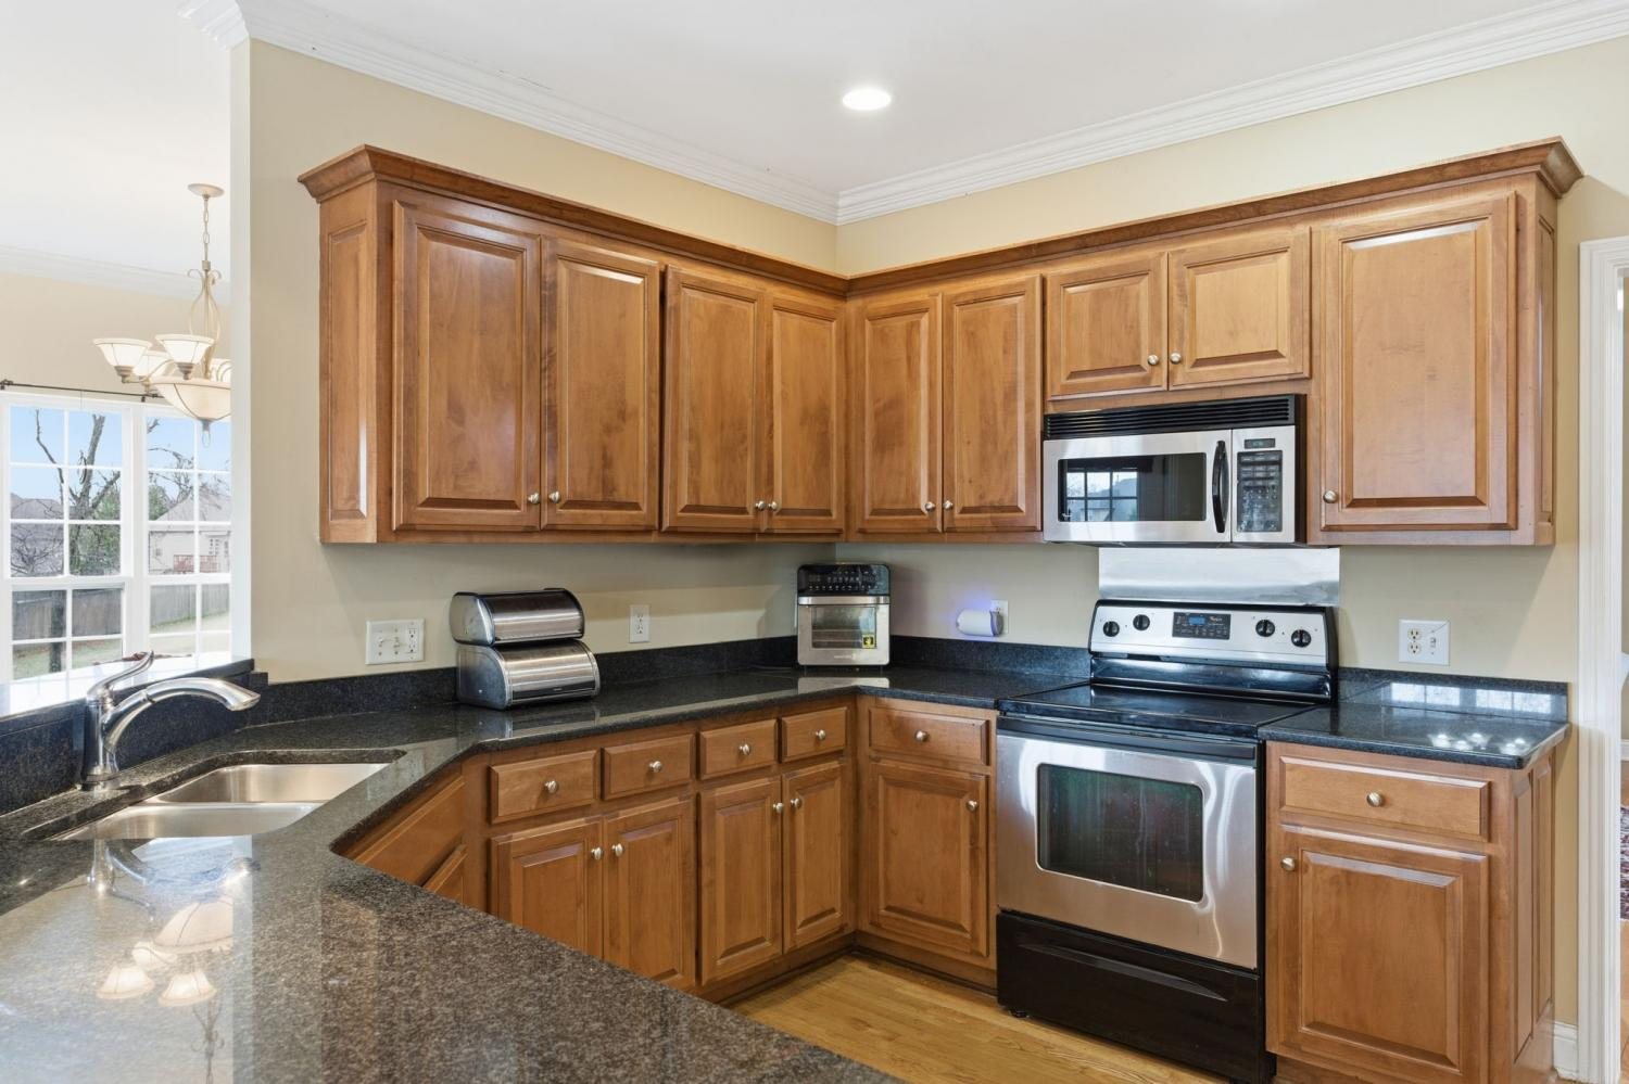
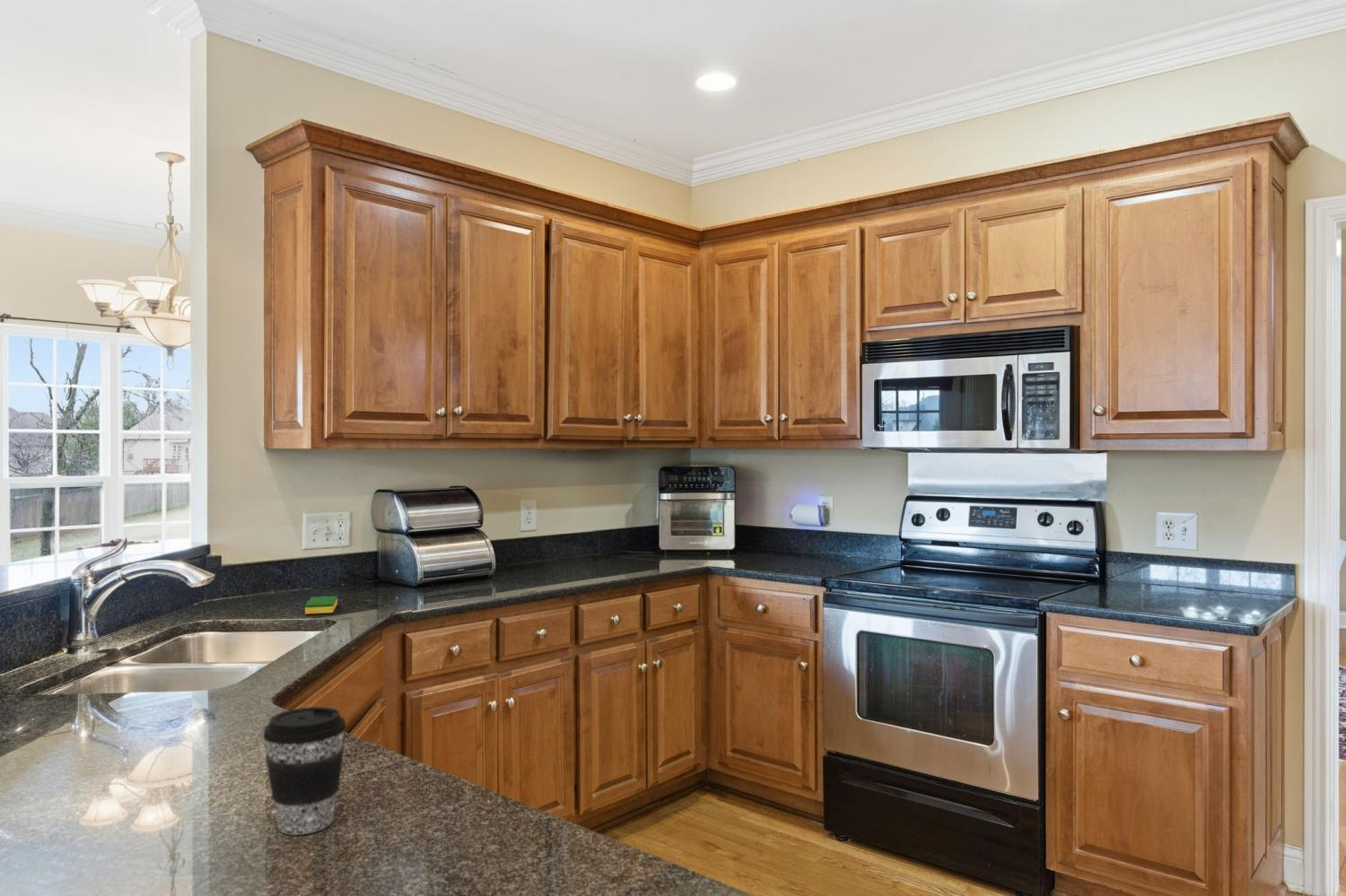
+ coffee cup [262,706,347,836]
+ dish sponge [304,596,338,615]
